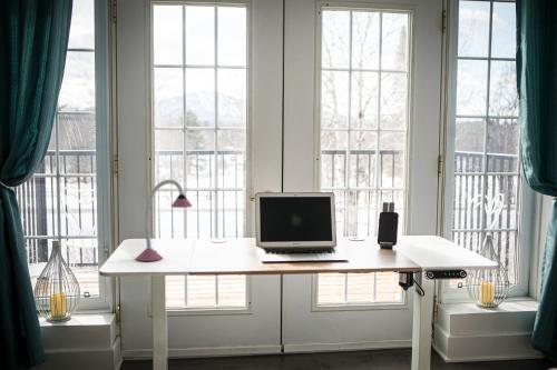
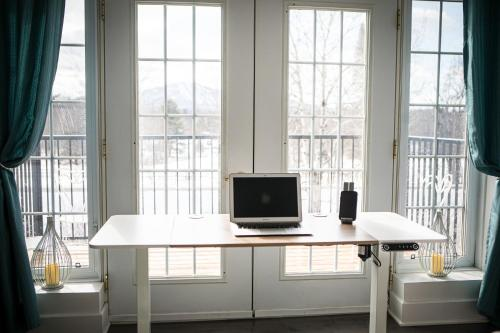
- desk lamp [135,179,194,262]
